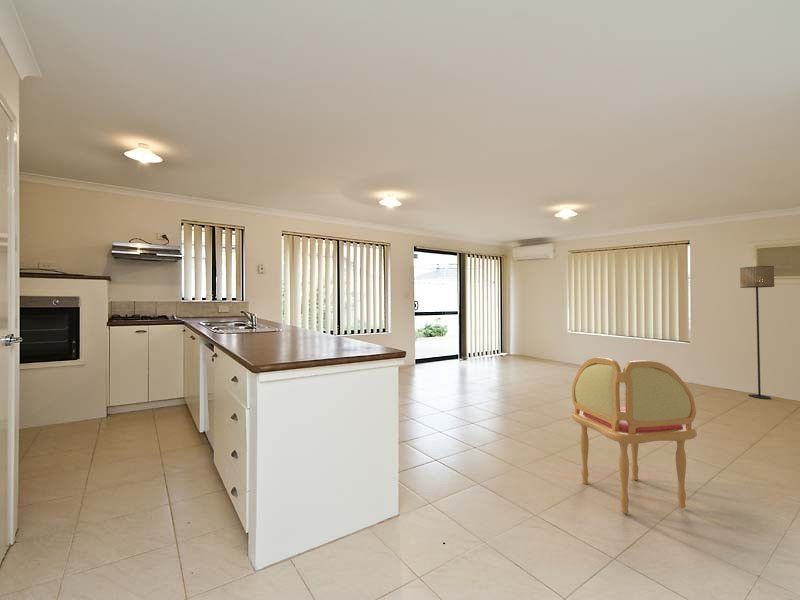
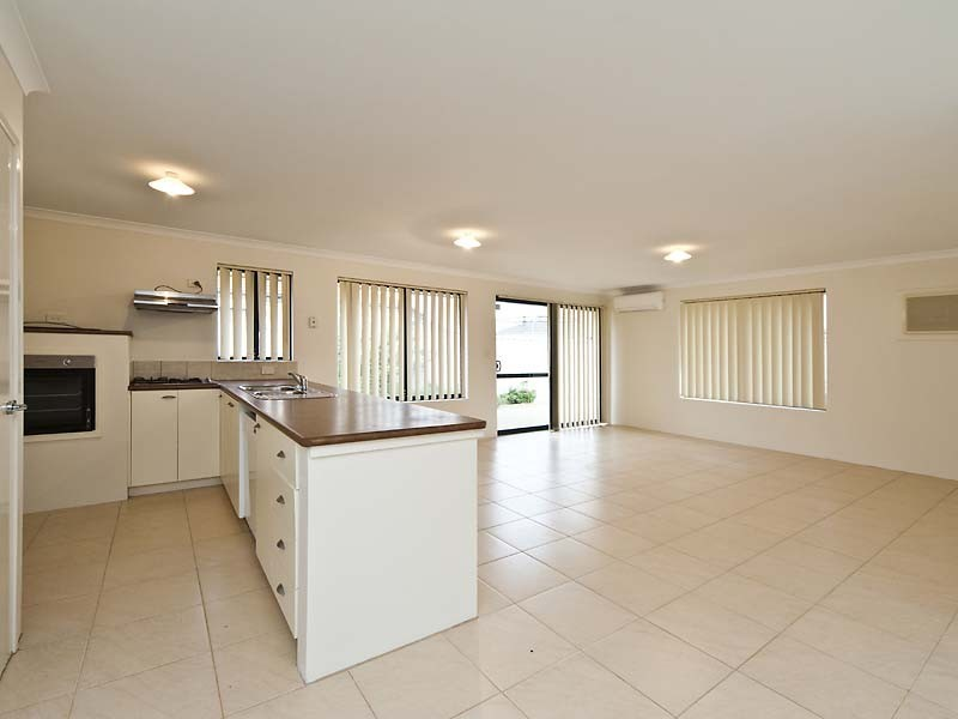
- dining chair [571,356,698,515]
- floor lamp [739,265,776,400]
